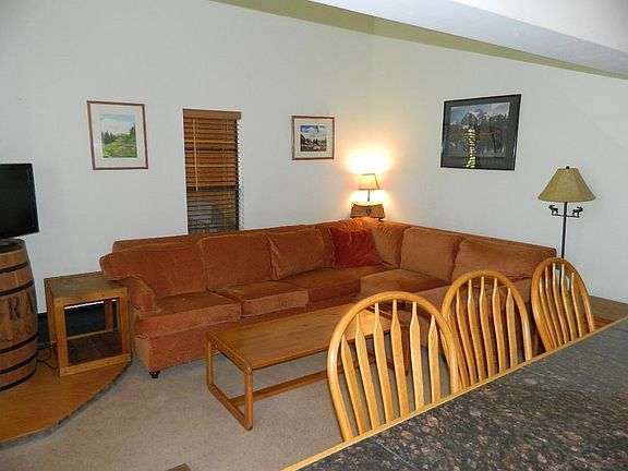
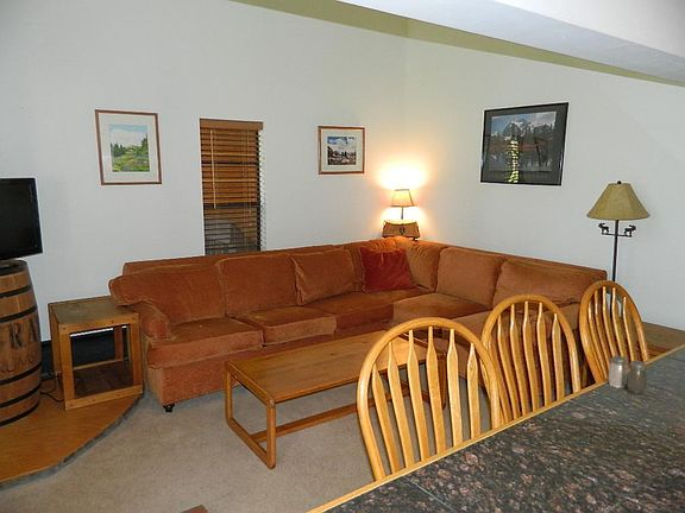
+ salt and pepper shaker [608,355,648,394]
